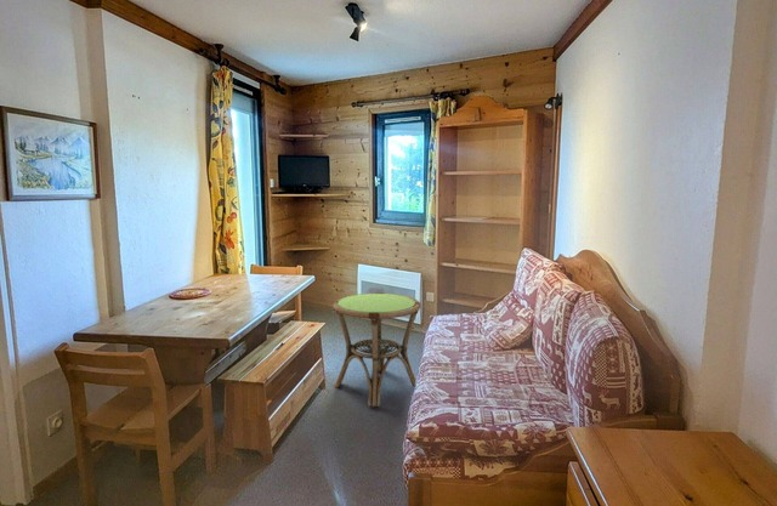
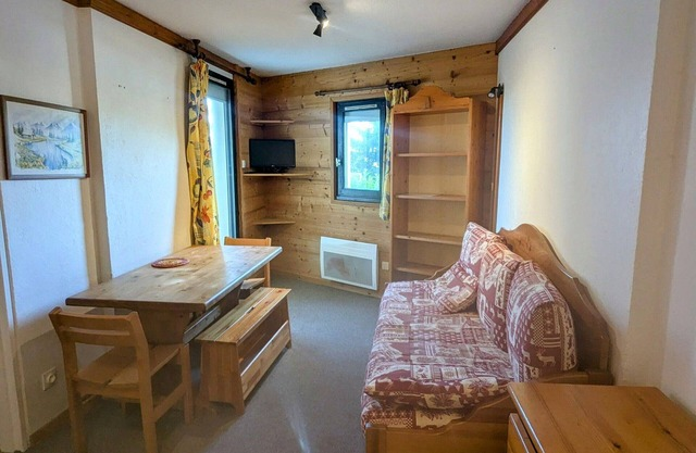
- side table [331,292,422,408]
